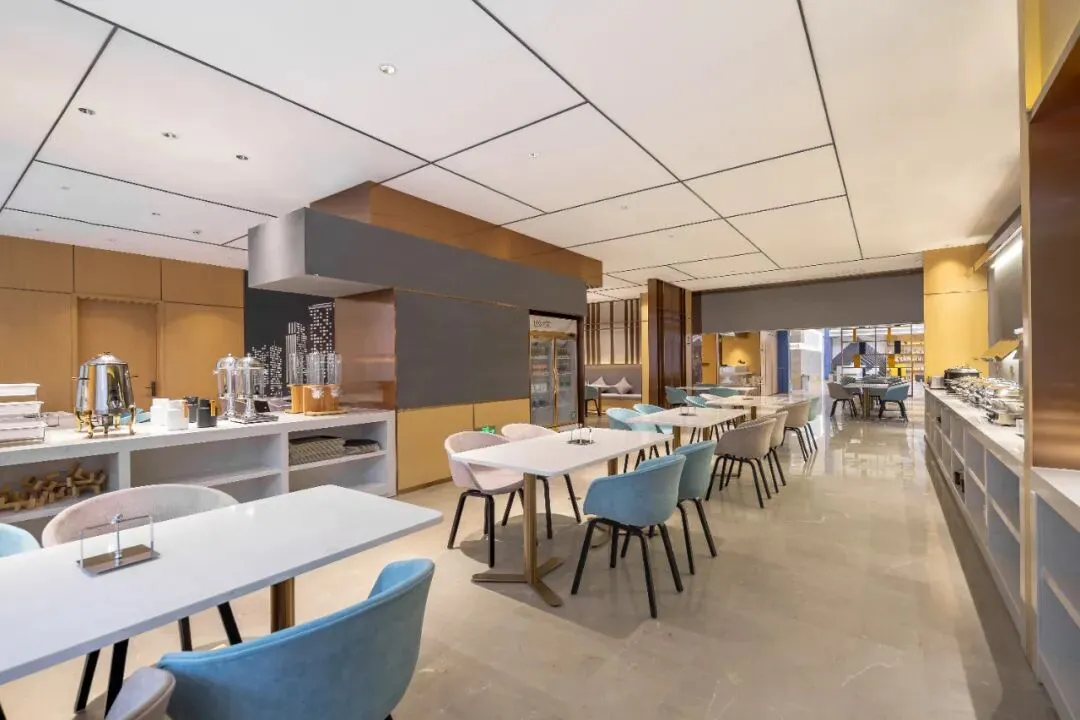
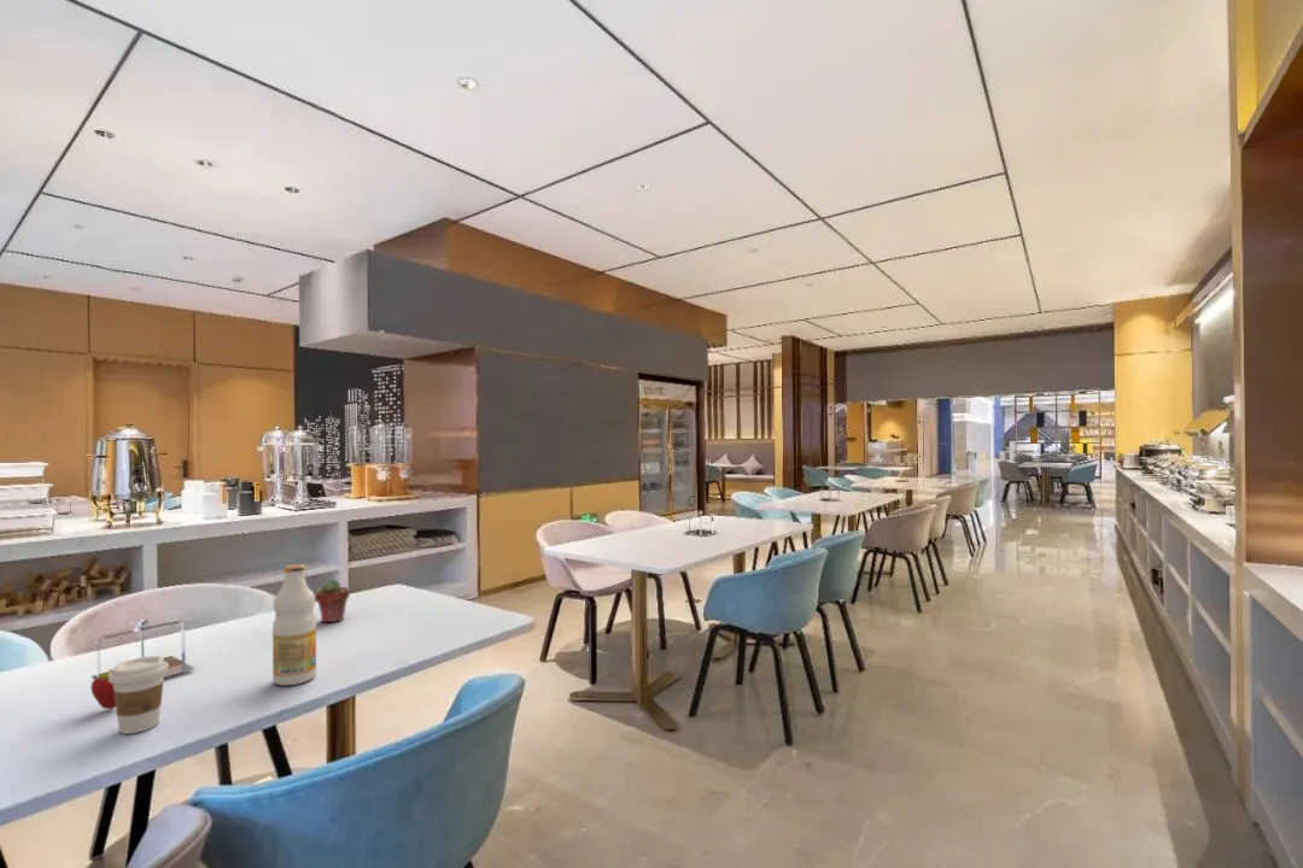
+ potted succulent [314,577,351,623]
+ coffee cup [109,655,170,735]
+ juice bottle [271,563,317,687]
+ fruit [89,668,116,710]
